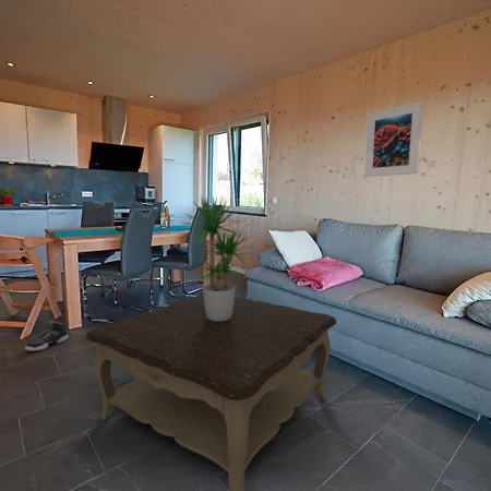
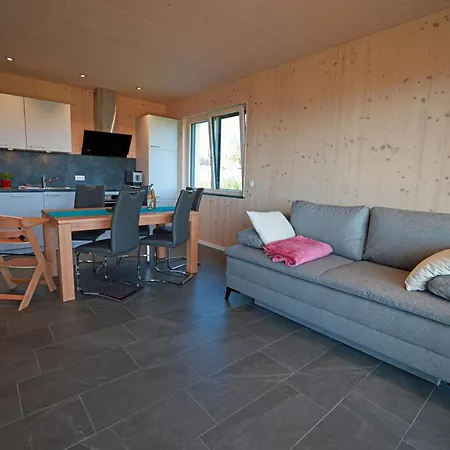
- potted plant [177,193,258,322]
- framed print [363,100,424,178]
- coffee table [85,292,337,491]
- sneaker [24,320,69,352]
